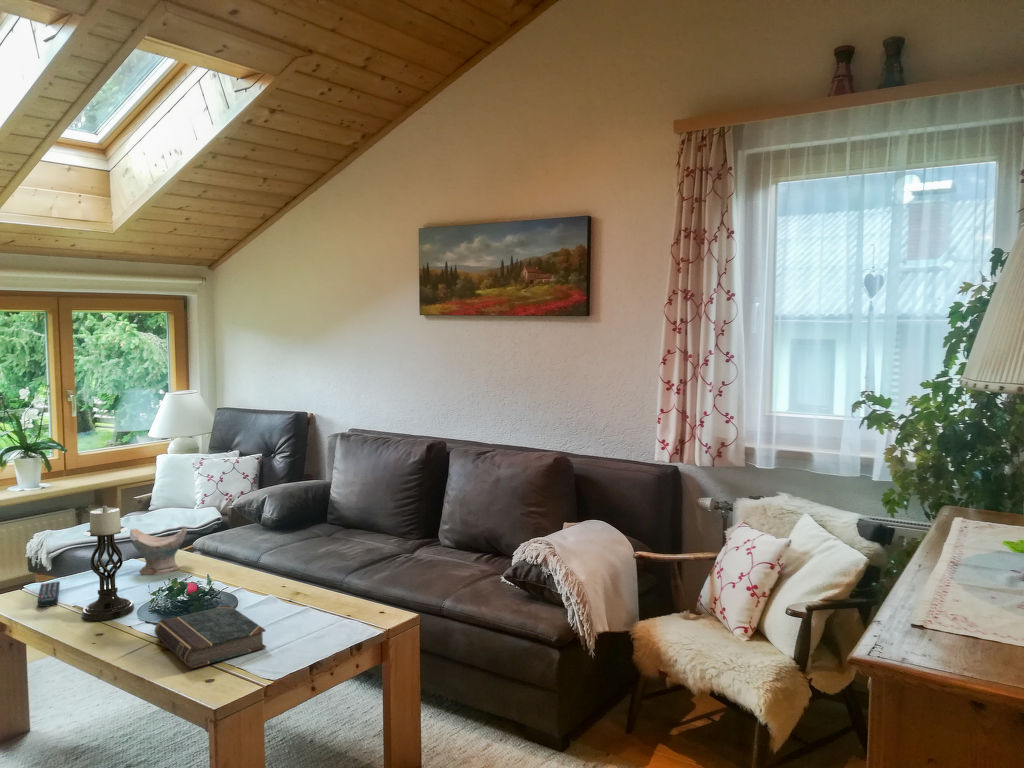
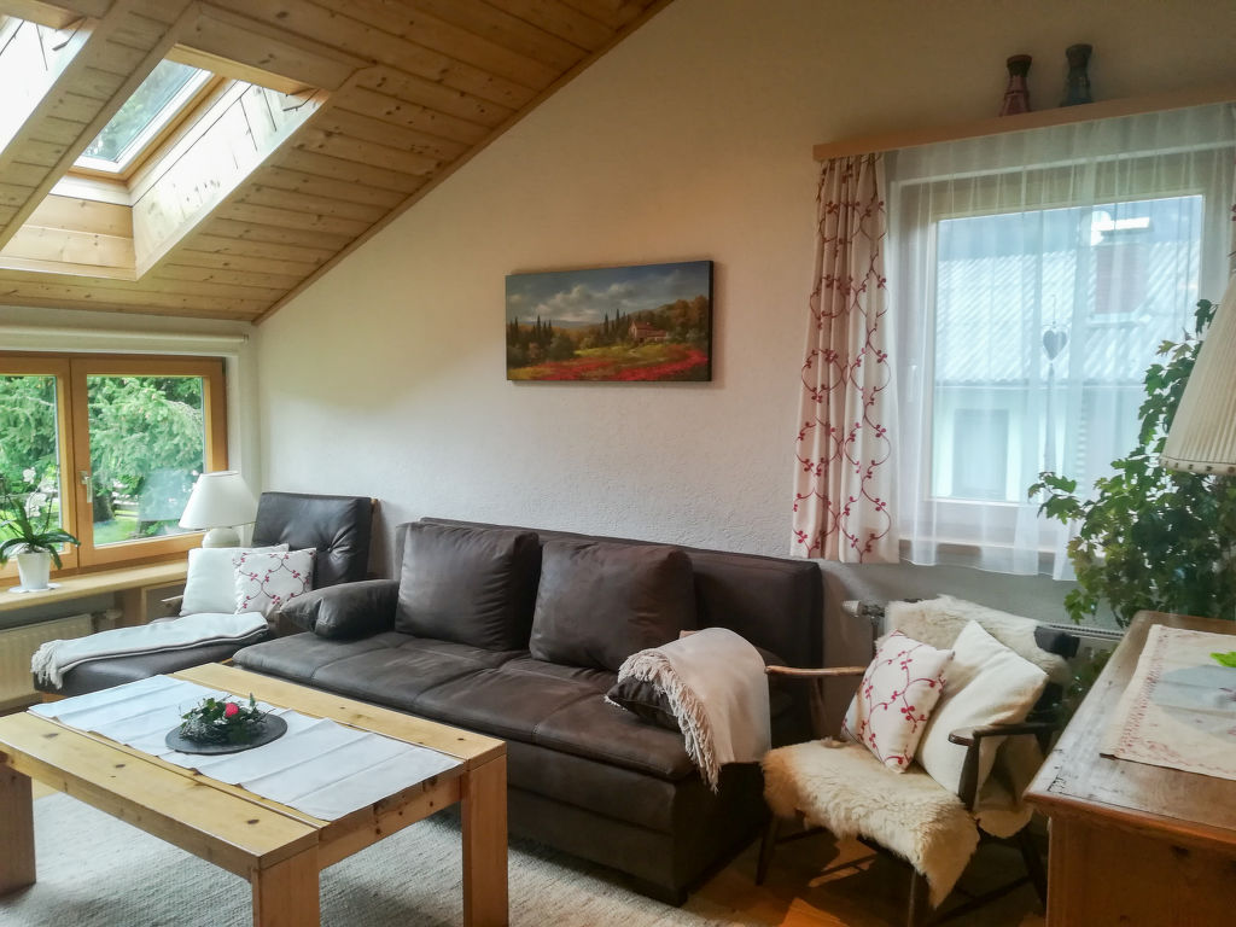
- remote control [37,580,61,608]
- book [153,604,267,670]
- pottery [129,526,188,576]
- candle holder [81,505,135,622]
